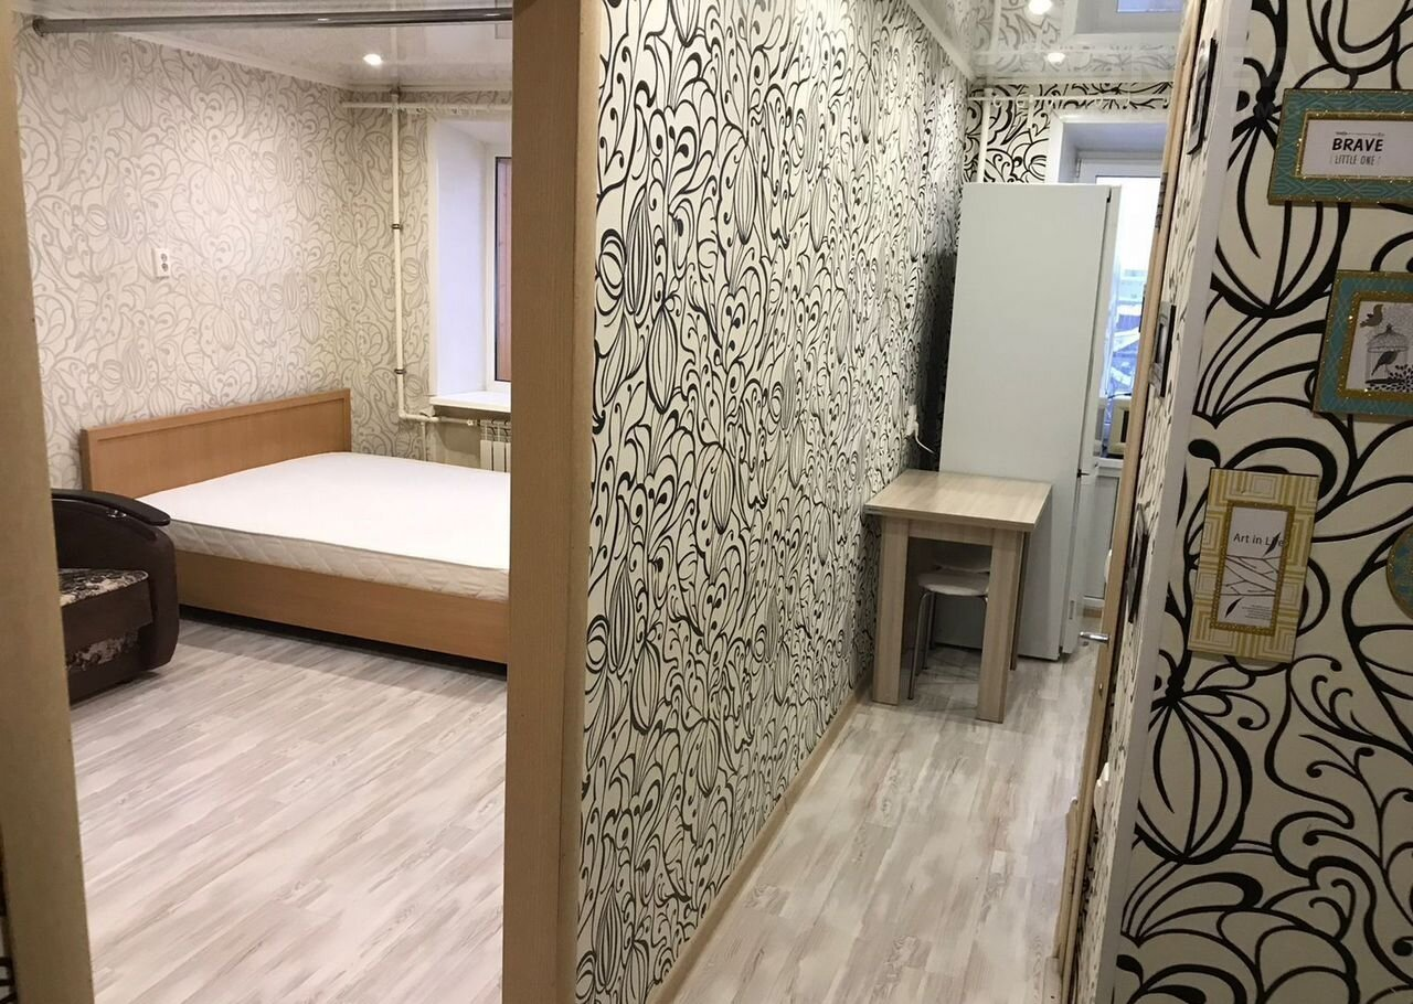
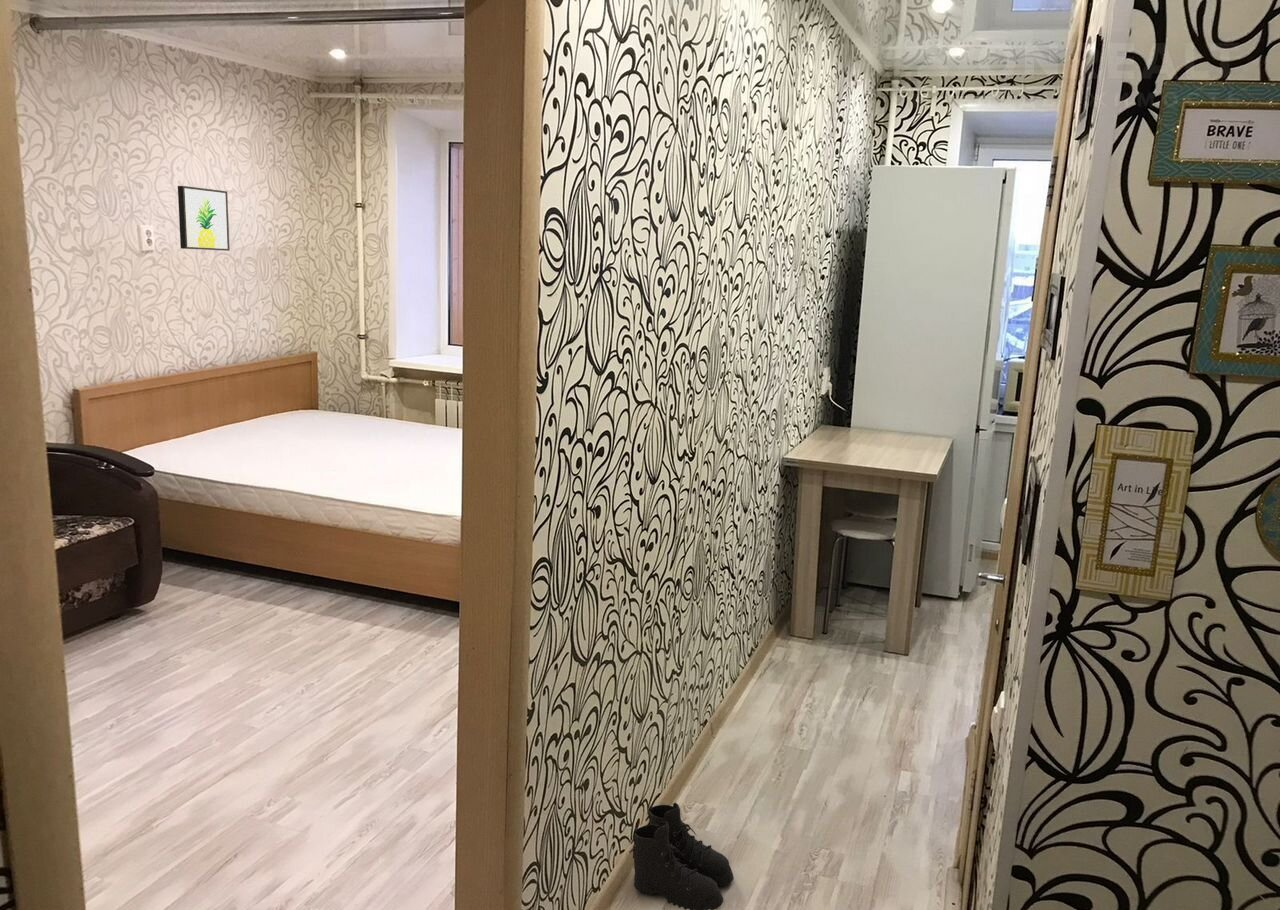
+ boots [628,802,735,910]
+ wall art [177,185,231,252]
